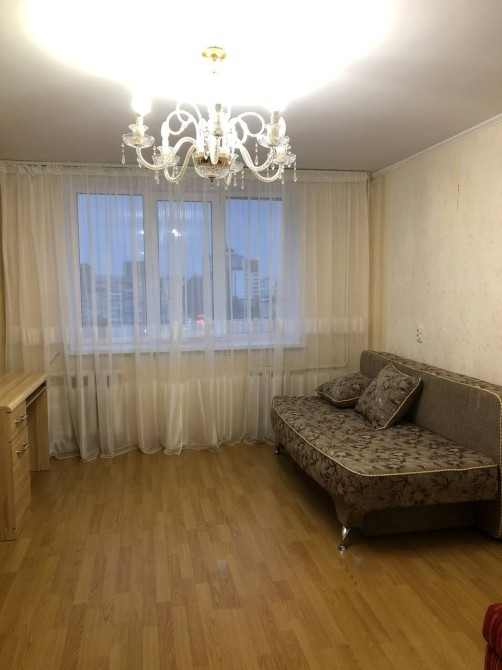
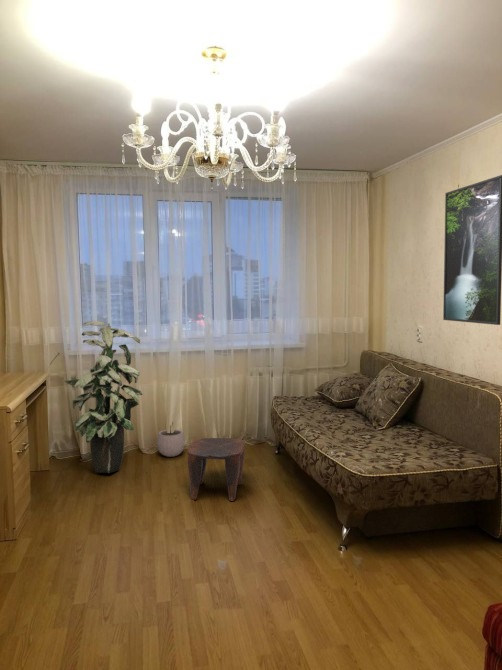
+ plant pot [156,422,186,458]
+ indoor plant [63,320,143,474]
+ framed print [442,174,502,326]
+ stool [187,437,246,502]
